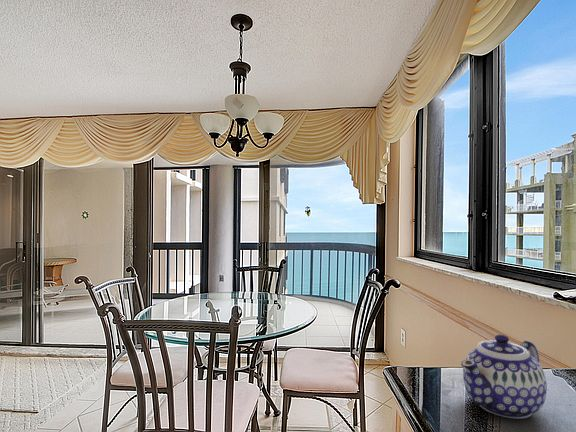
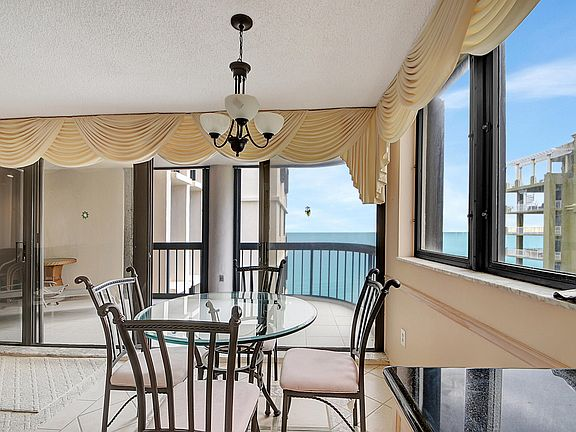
- teapot [460,334,548,420]
